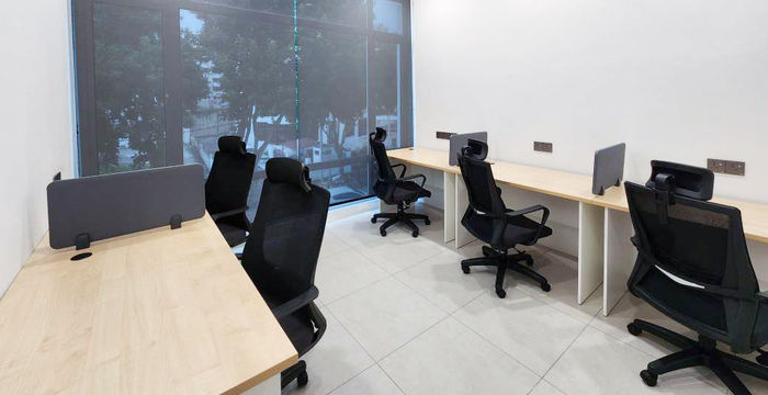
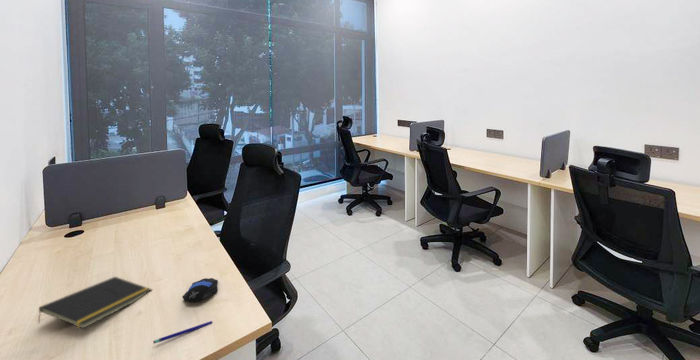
+ notepad [37,276,153,330]
+ pen [152,320,213,344]
+ computer mouse [181,277,219,303]
